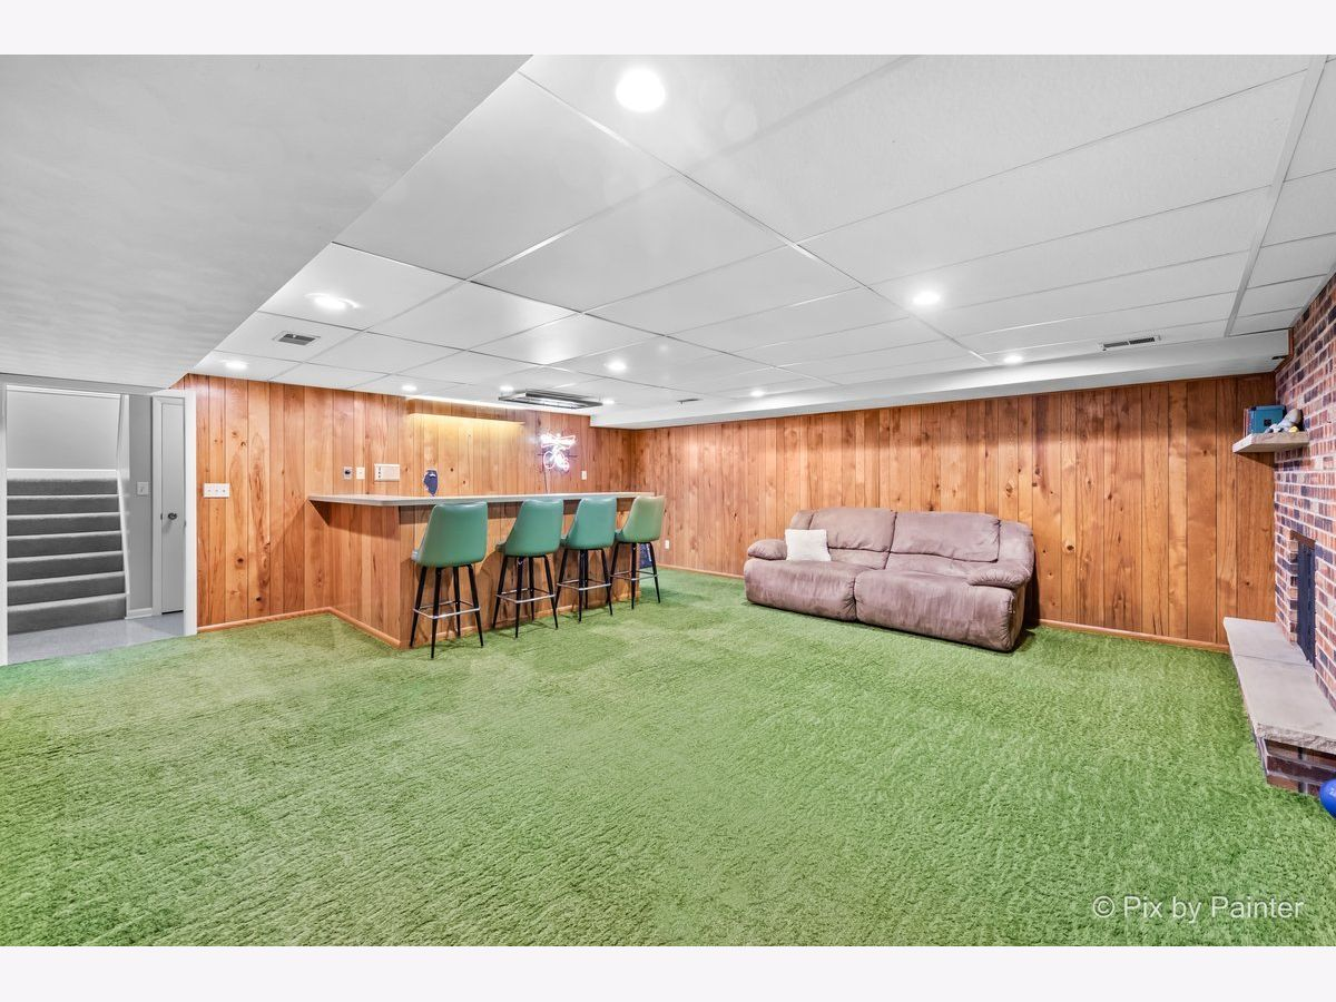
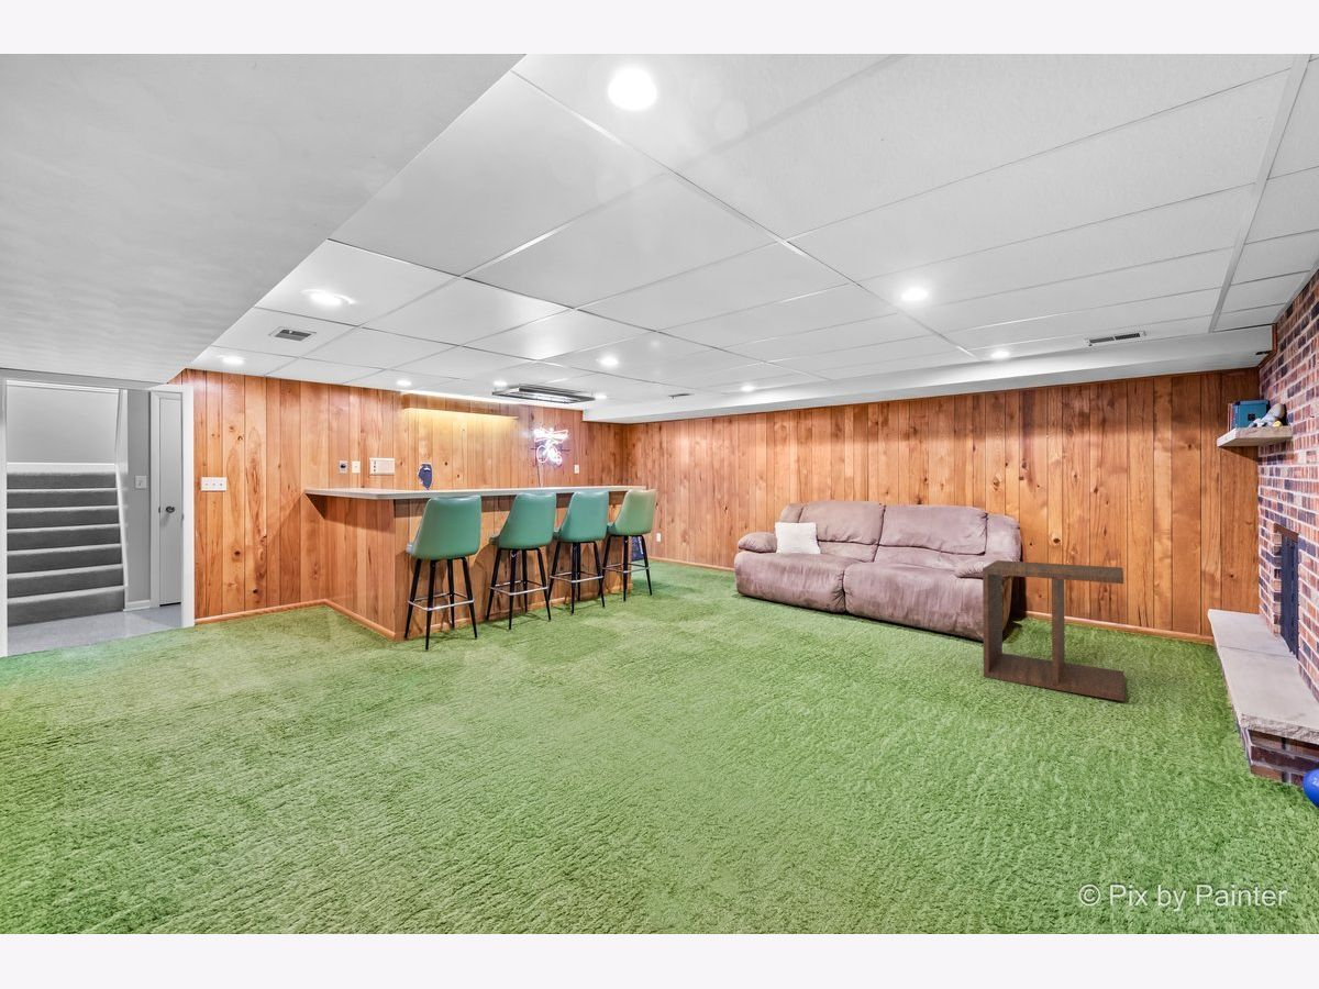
+ side table [982,559,1126,702]
